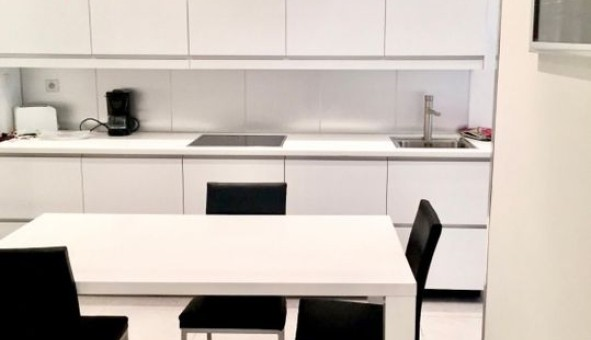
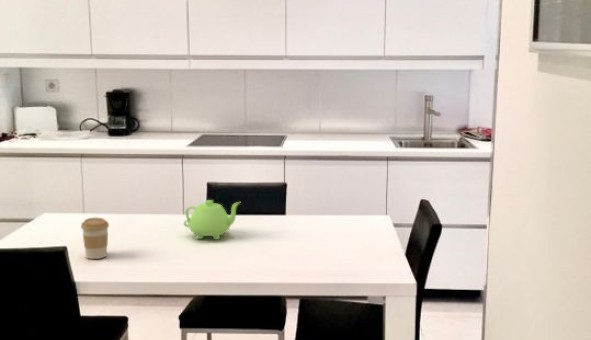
+ teapot [183,199,241,241]
+ coffee cup [80,217,110,260]
